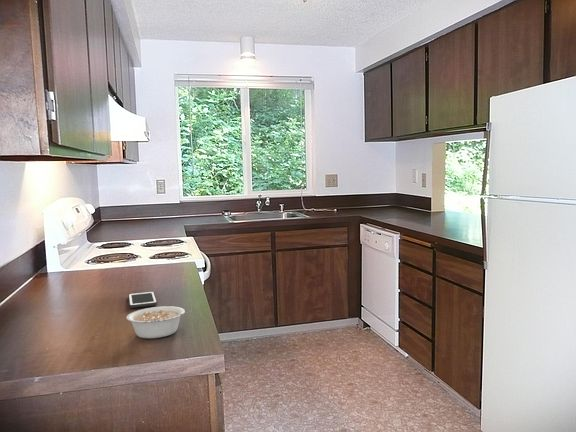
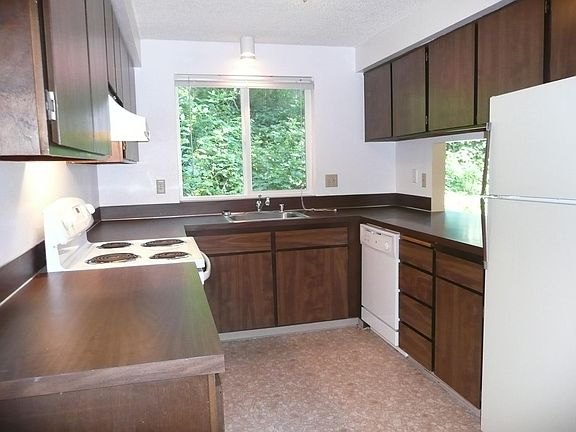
- cell phone [128,290,158,309]
- legume [125,305,191,339]
